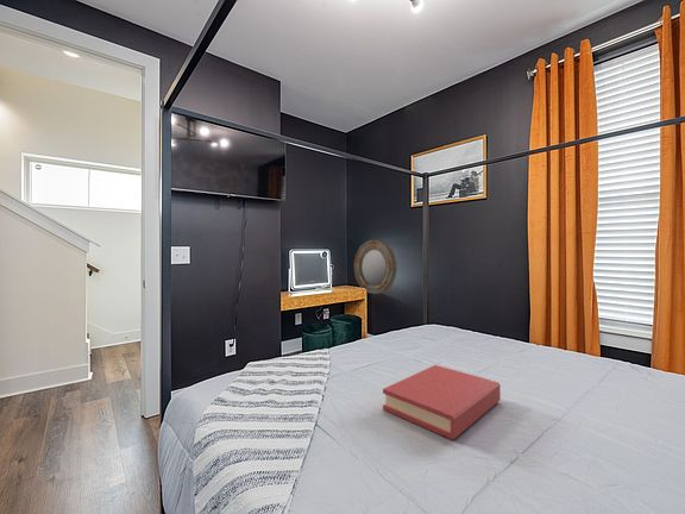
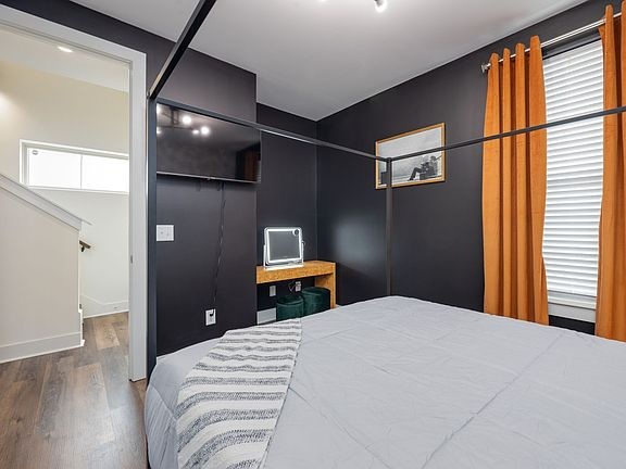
- home mirror [353,239,397,295]
- hardback book [382,364,502,441]
